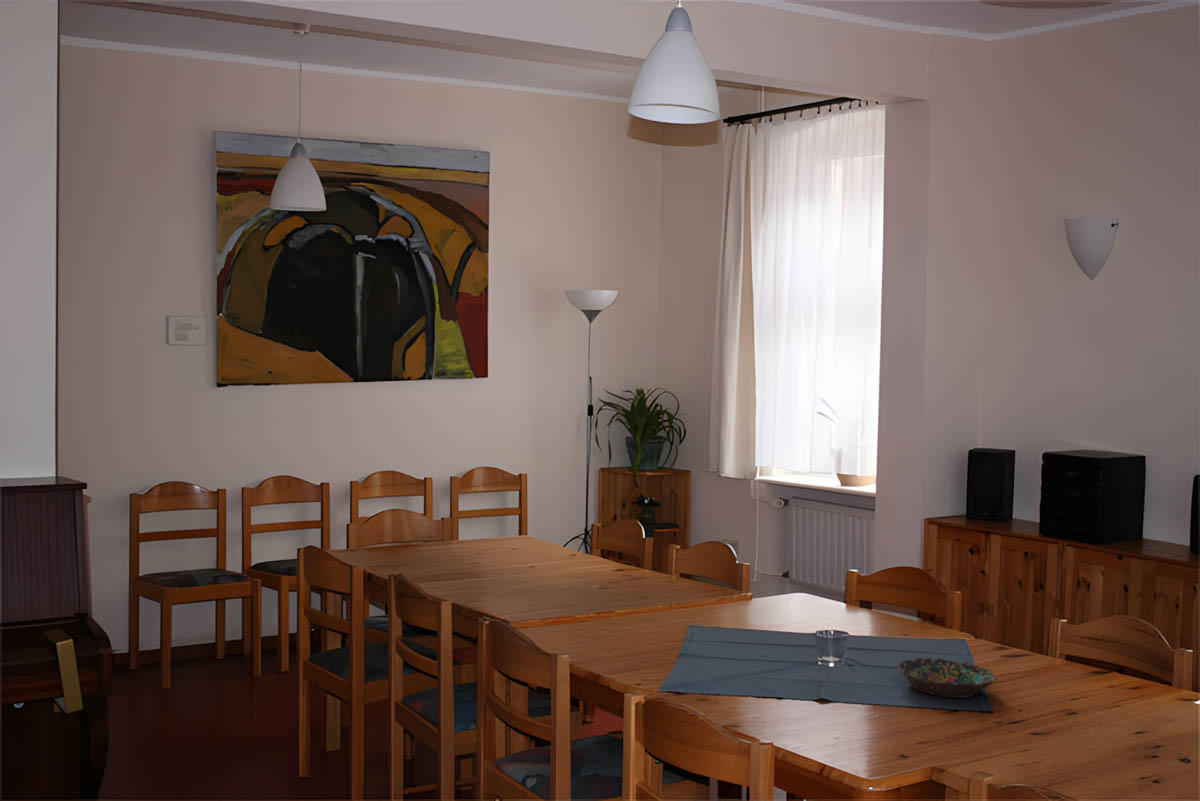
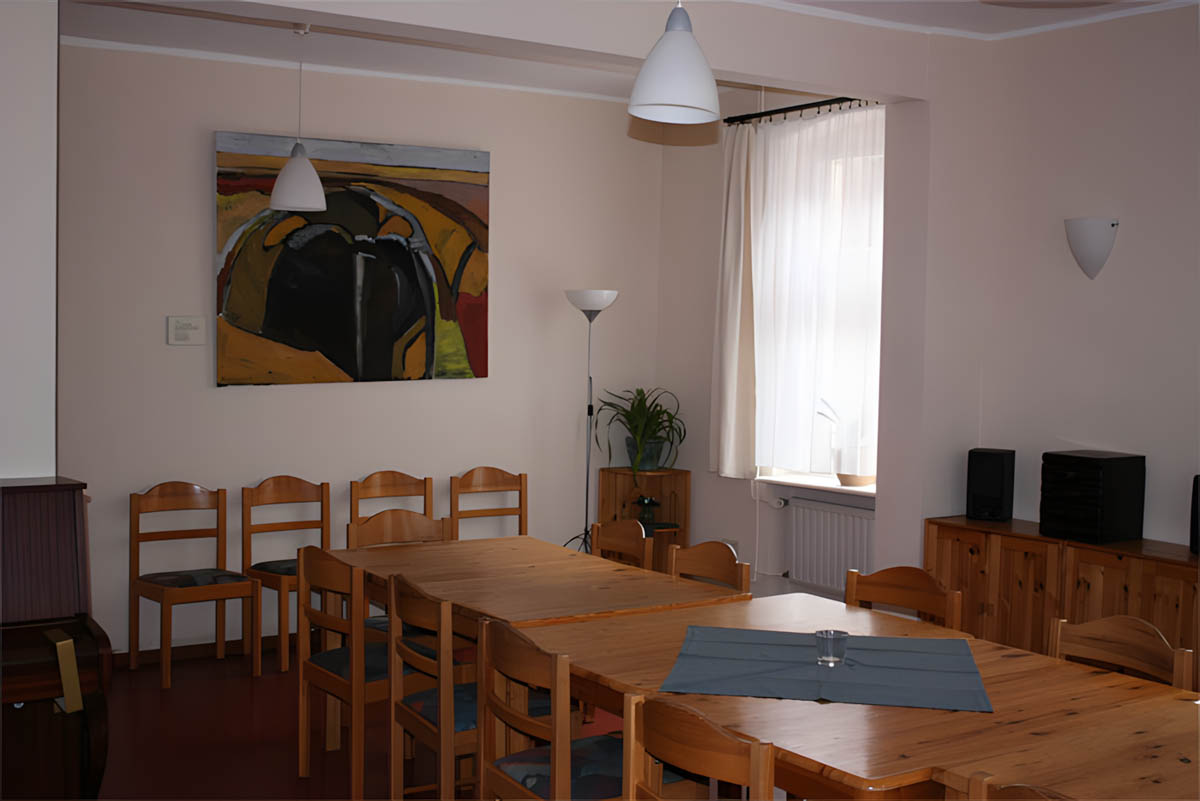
- bowl [897,657,999,699]
